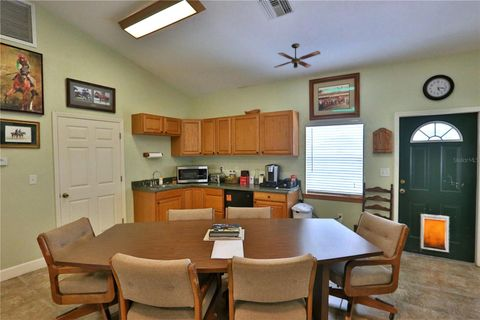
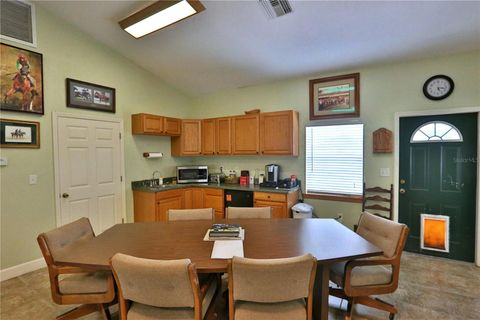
- ceiling fan [273,42,321,69]
